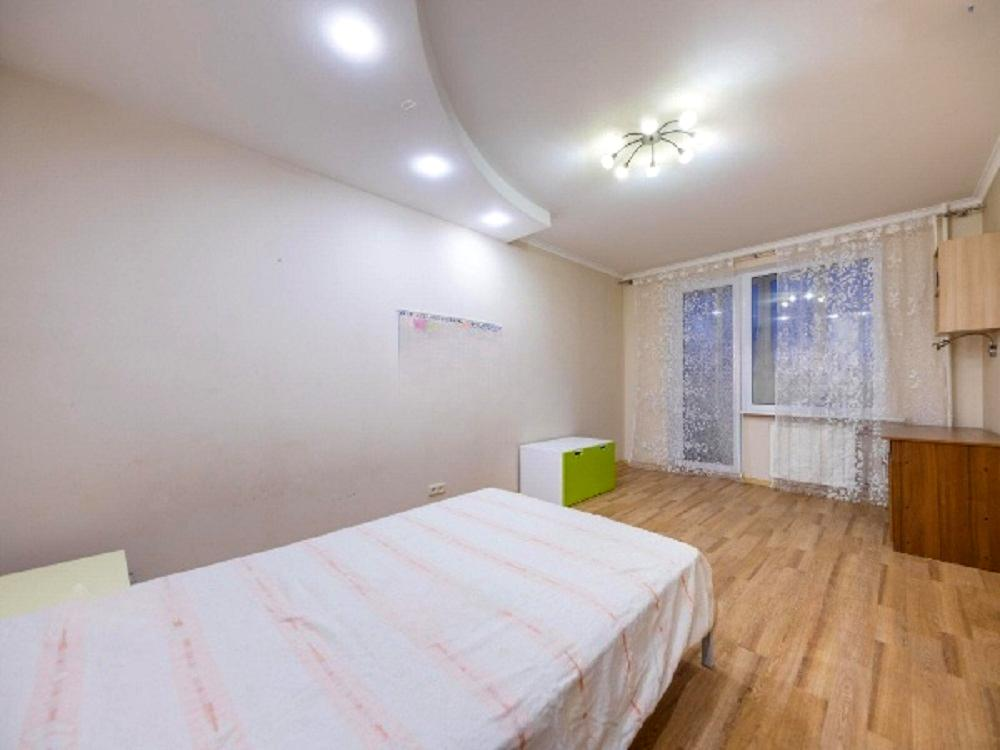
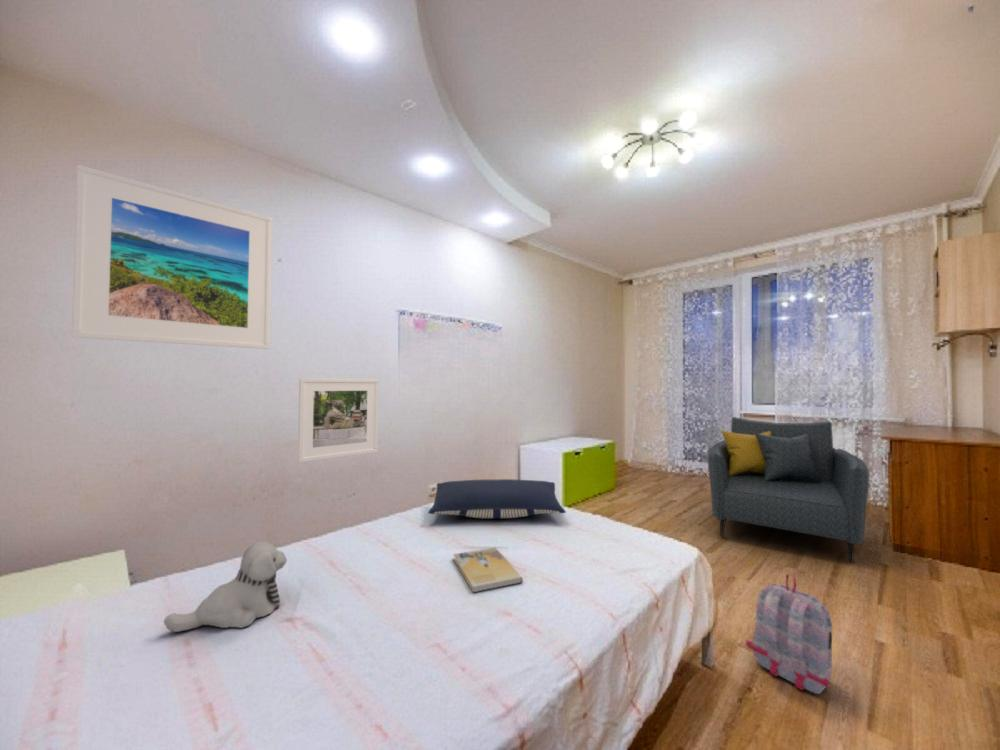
+ backpack [745,572,833,695]
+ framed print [297,377,380,463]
+ pillow [427,478,567,519]
+ plush toy [163,540,288,633]
+ armchair [706,416,870,564]
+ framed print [71,164,273,350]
+ book [452,546,523,593]
